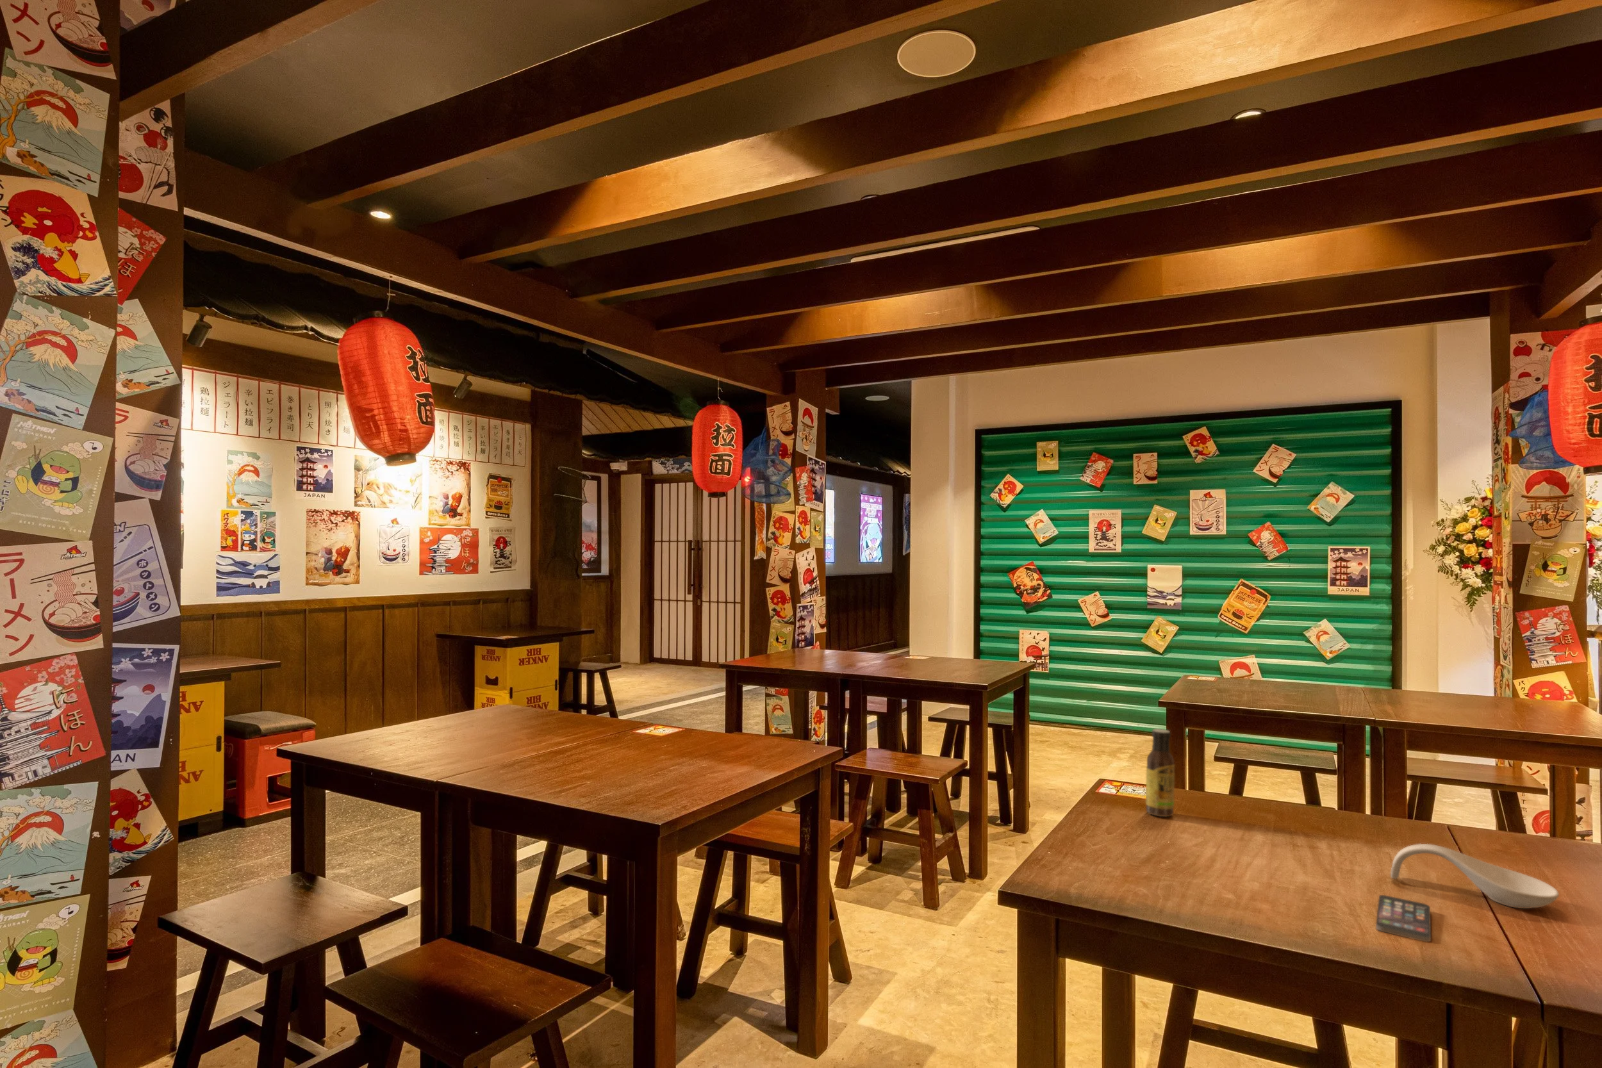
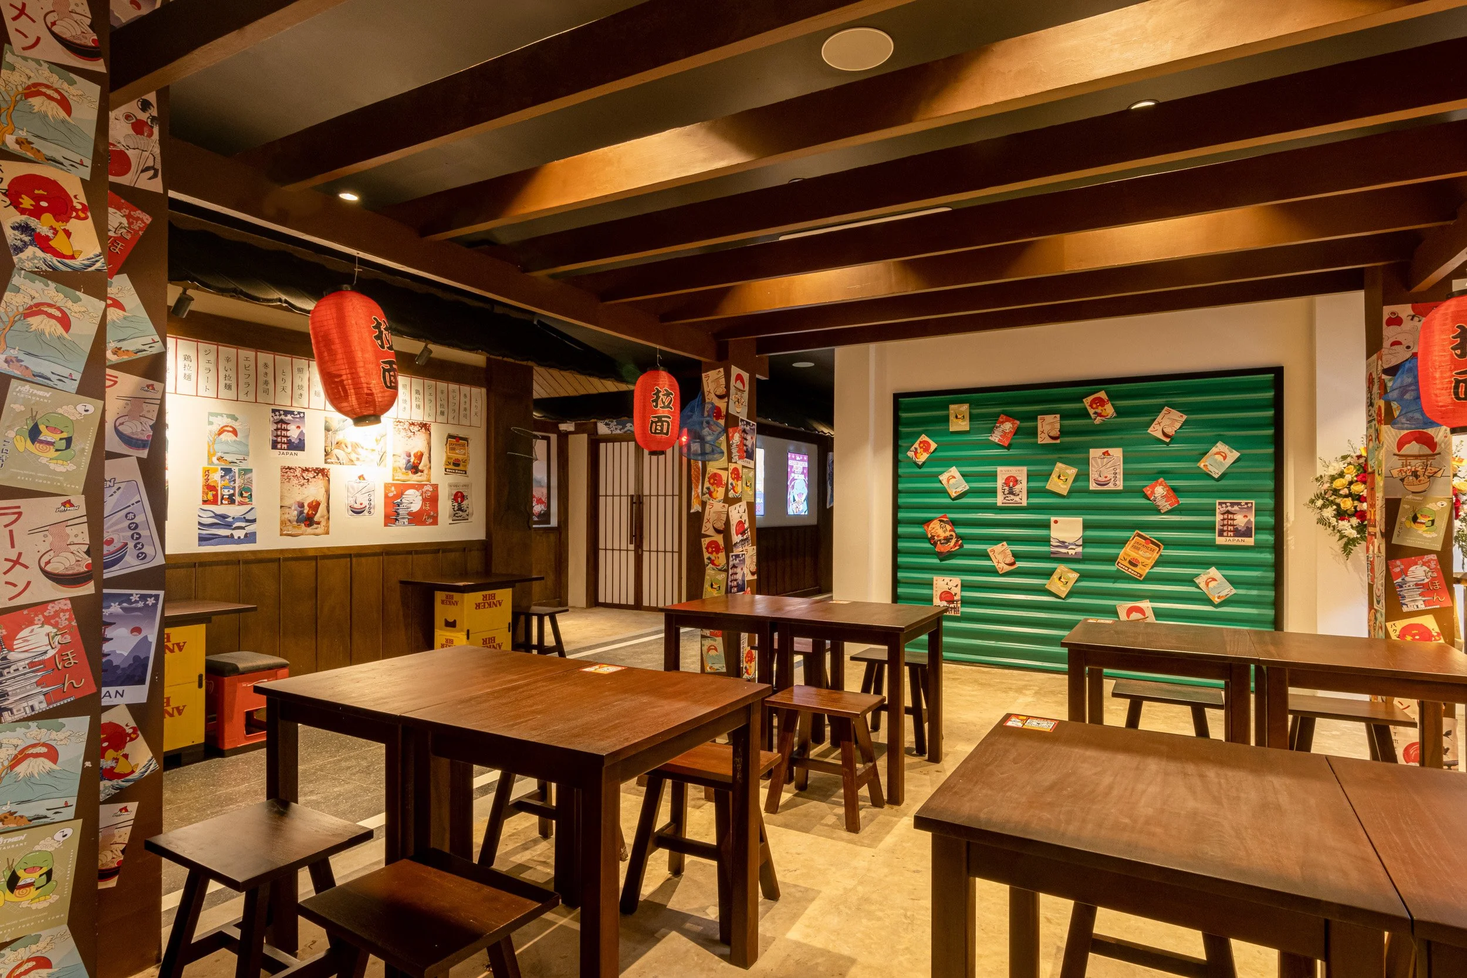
- sauce bottle [1145,728,1175,818]
- spoon rest [1390,843,1560,909]
- smartphone [1376,894,1432,943]
